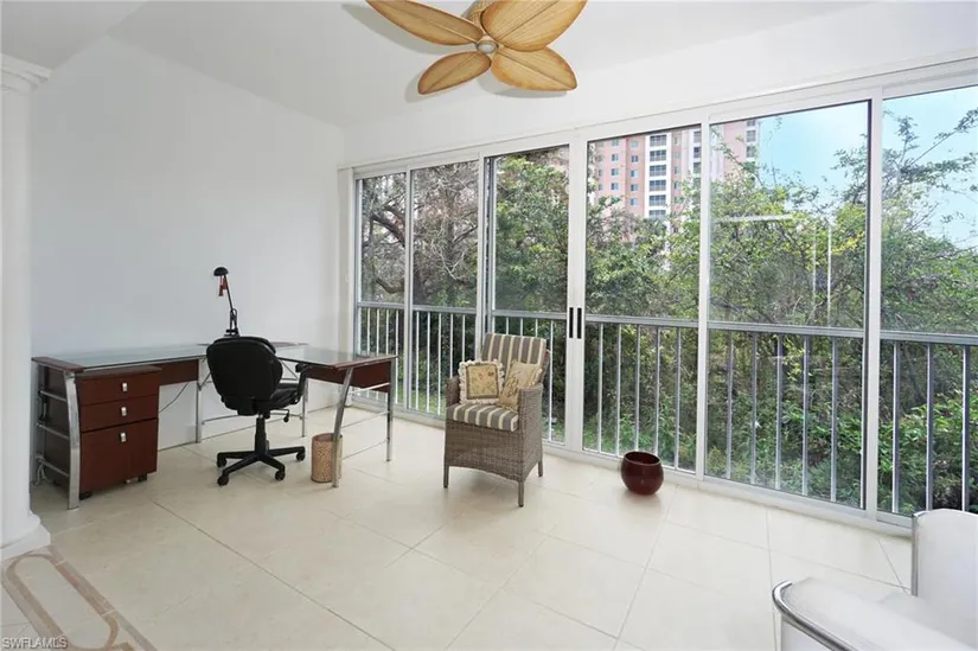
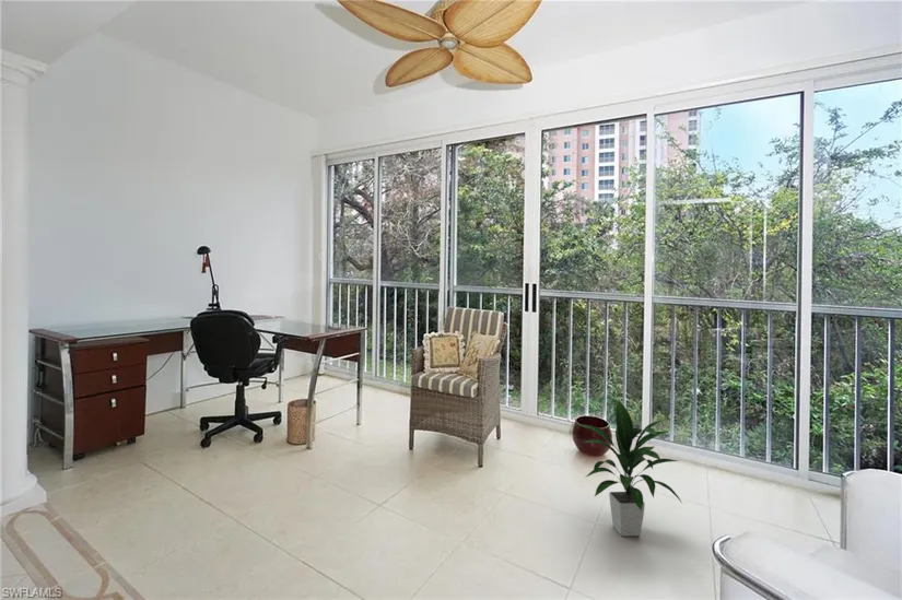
+ indoor plant [576,399,682,538]
